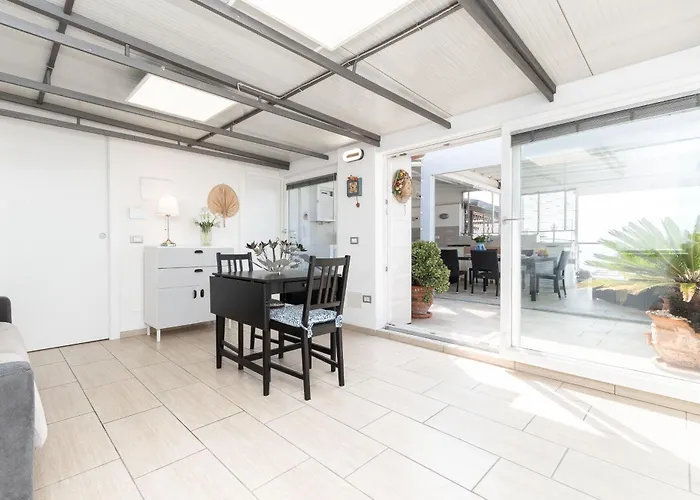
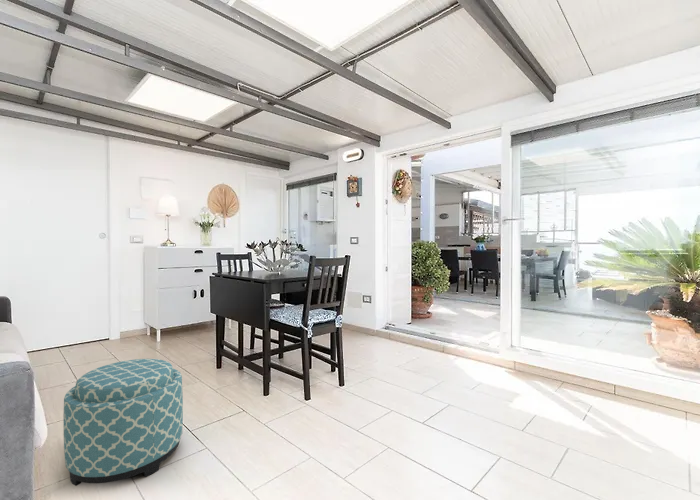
+ ottoman [63,358,184,487]
